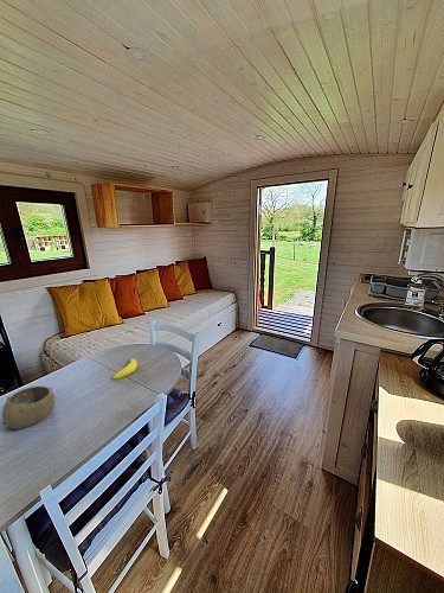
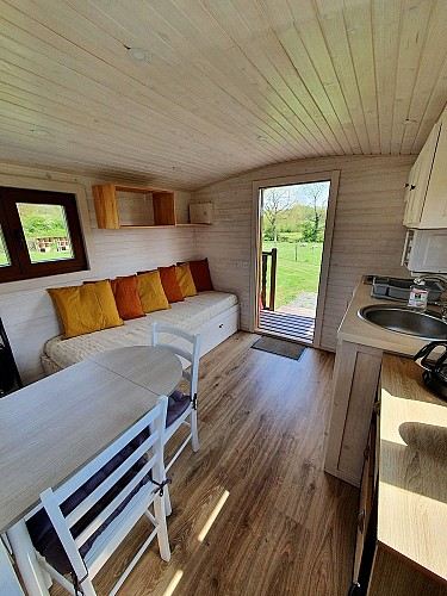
- bowl [1,385,56,431]
- banana [111,357,139,381]
